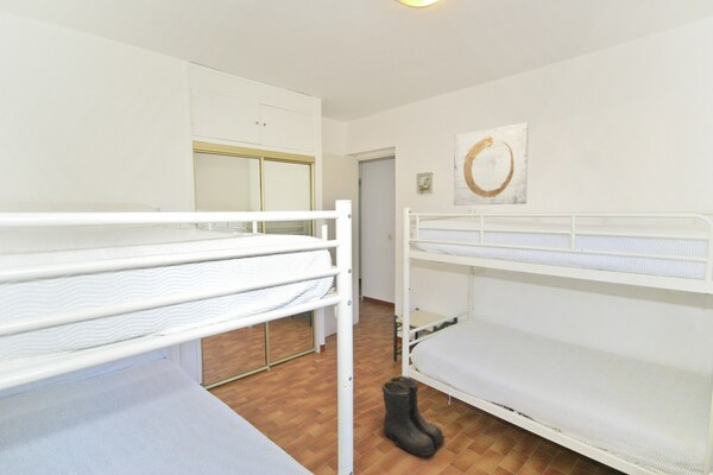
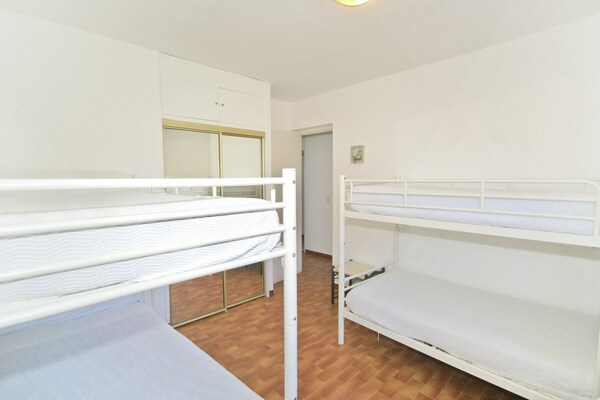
- boots [380,375,447,460]
- wall art [453,121,530,207]
